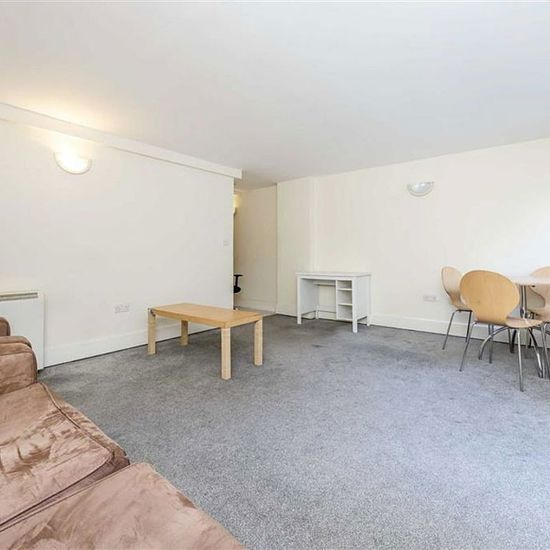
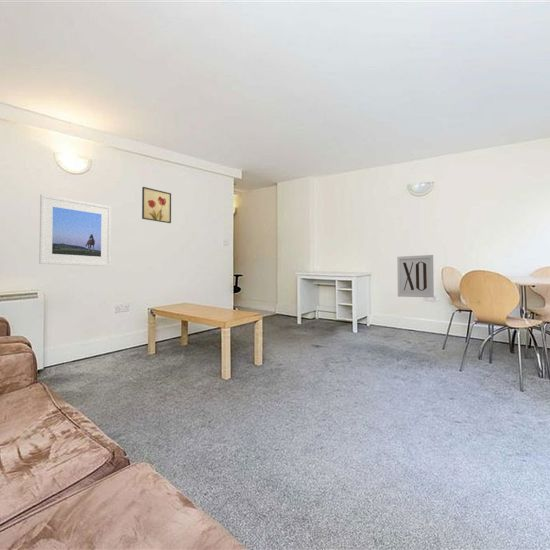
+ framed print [38,193,112,267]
+ wall art [141,186,172,224]
+ wall art [396,254,435,298]
